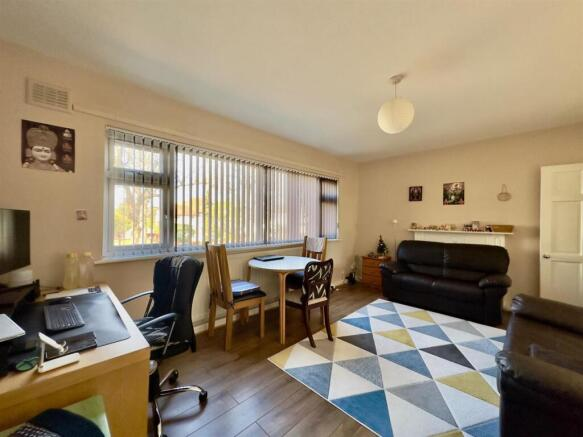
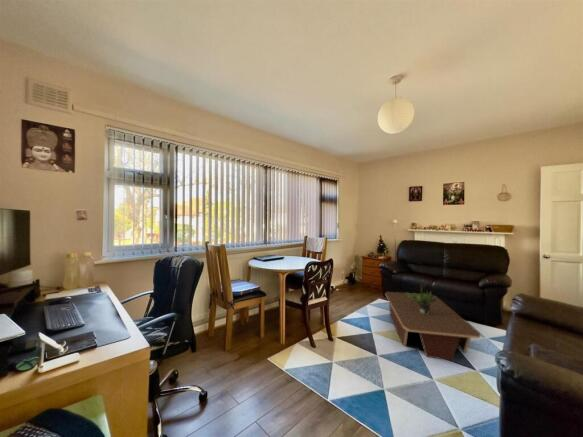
+ coffee table [384,291,481,361]
+ potted plant [404,283,437,315]
